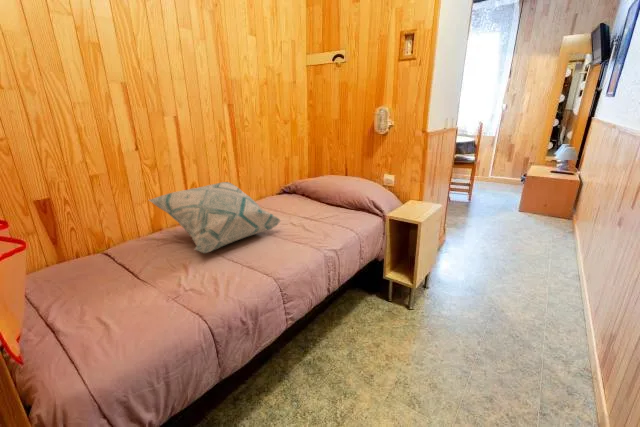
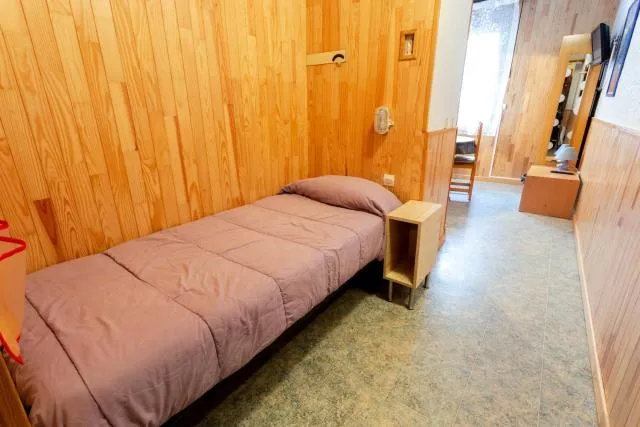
- decorative pillow [148,181,281,254]
